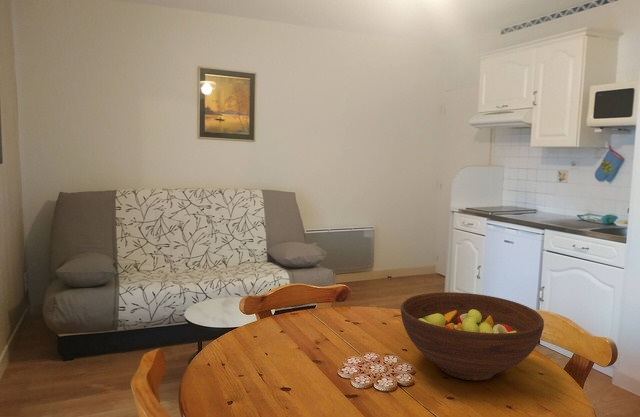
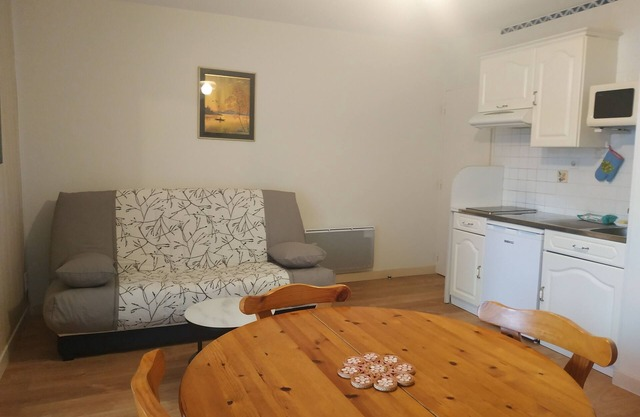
- fruit bowl [400,291,545,381]
